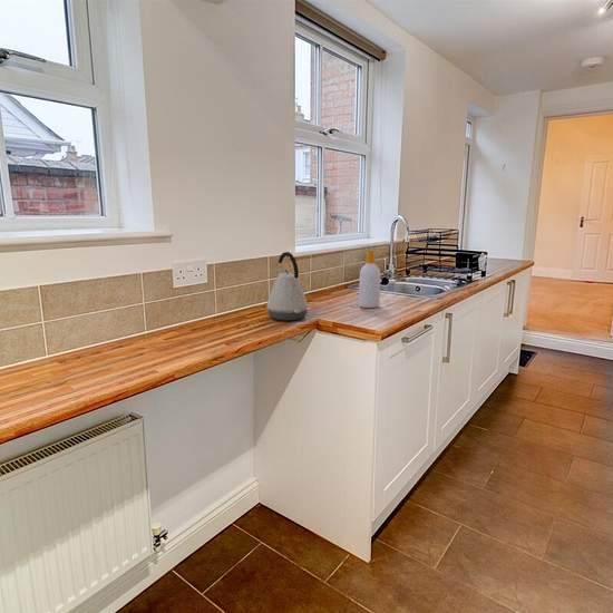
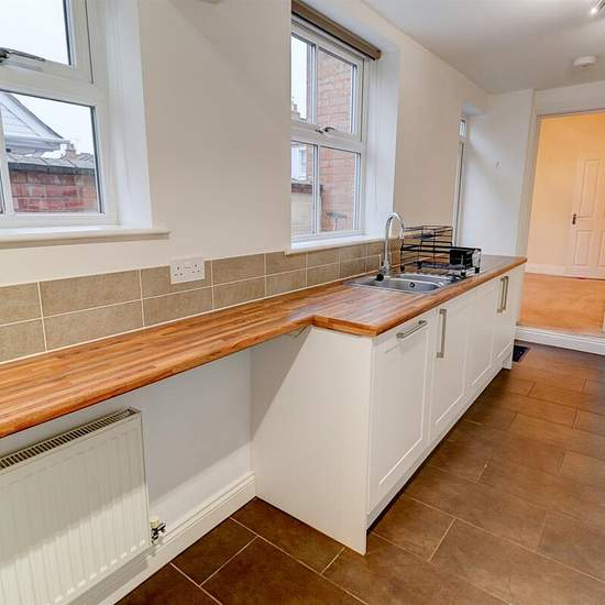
- soap bottle [358,249,381,309]
- kettle [265,251,310,322]
